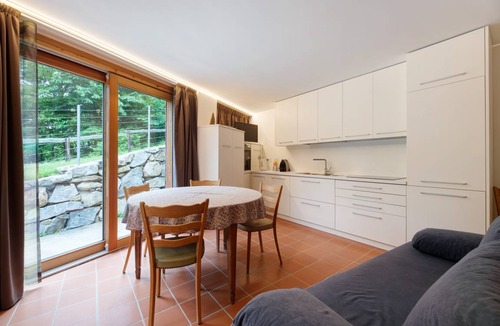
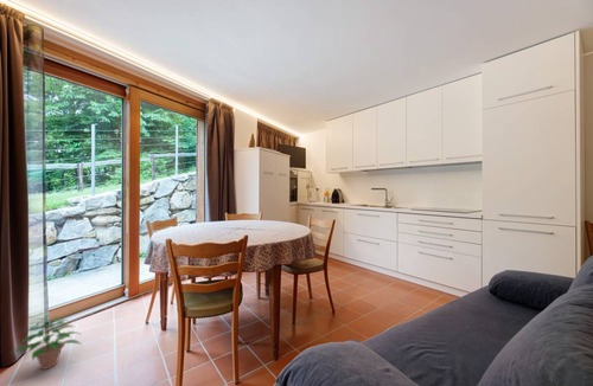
+ potted plant [8,316,83,371]
